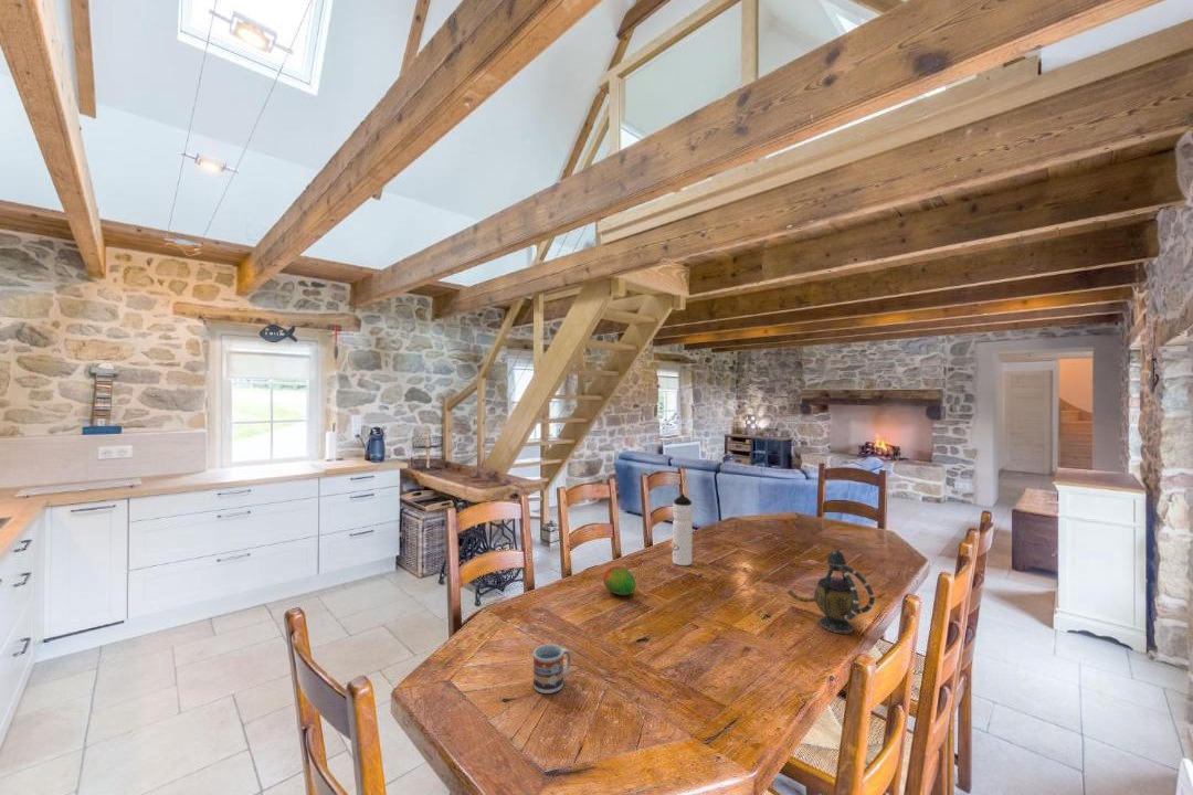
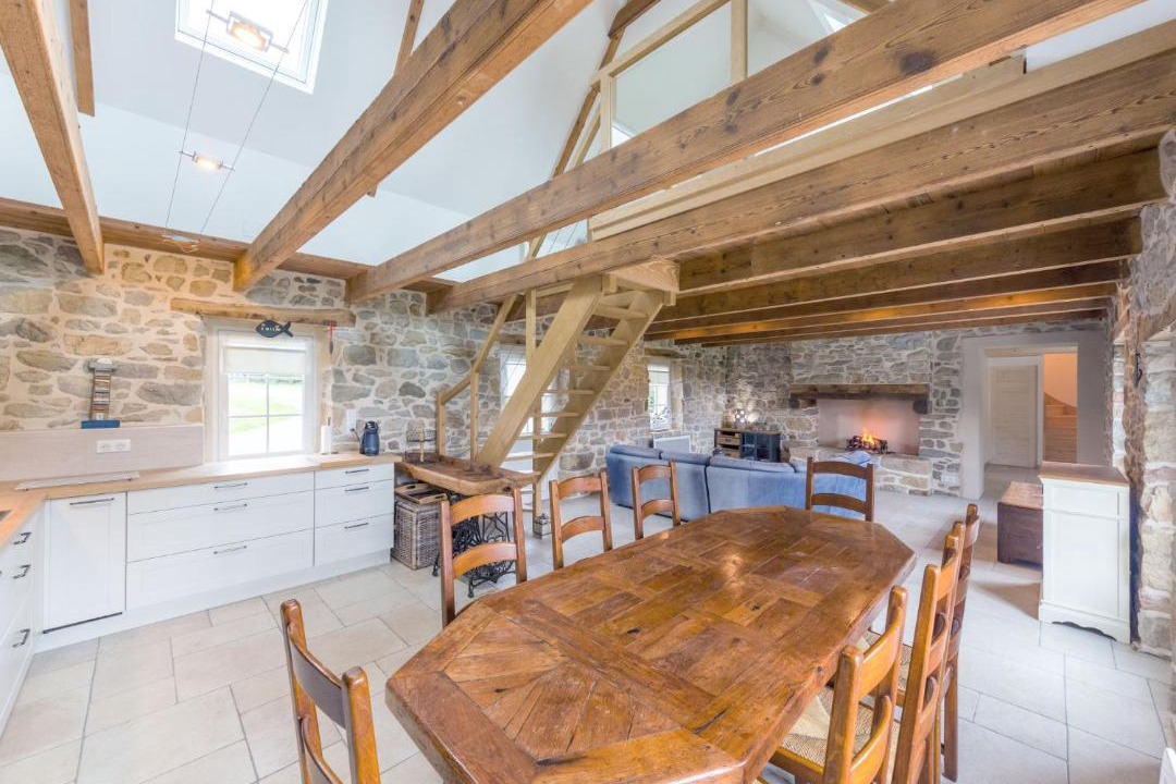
- fruit [602,565,637,596]
- teapot [785,548,876,635]
- cup [531,643,572,695]
- water bottle [672,494,694,566]
